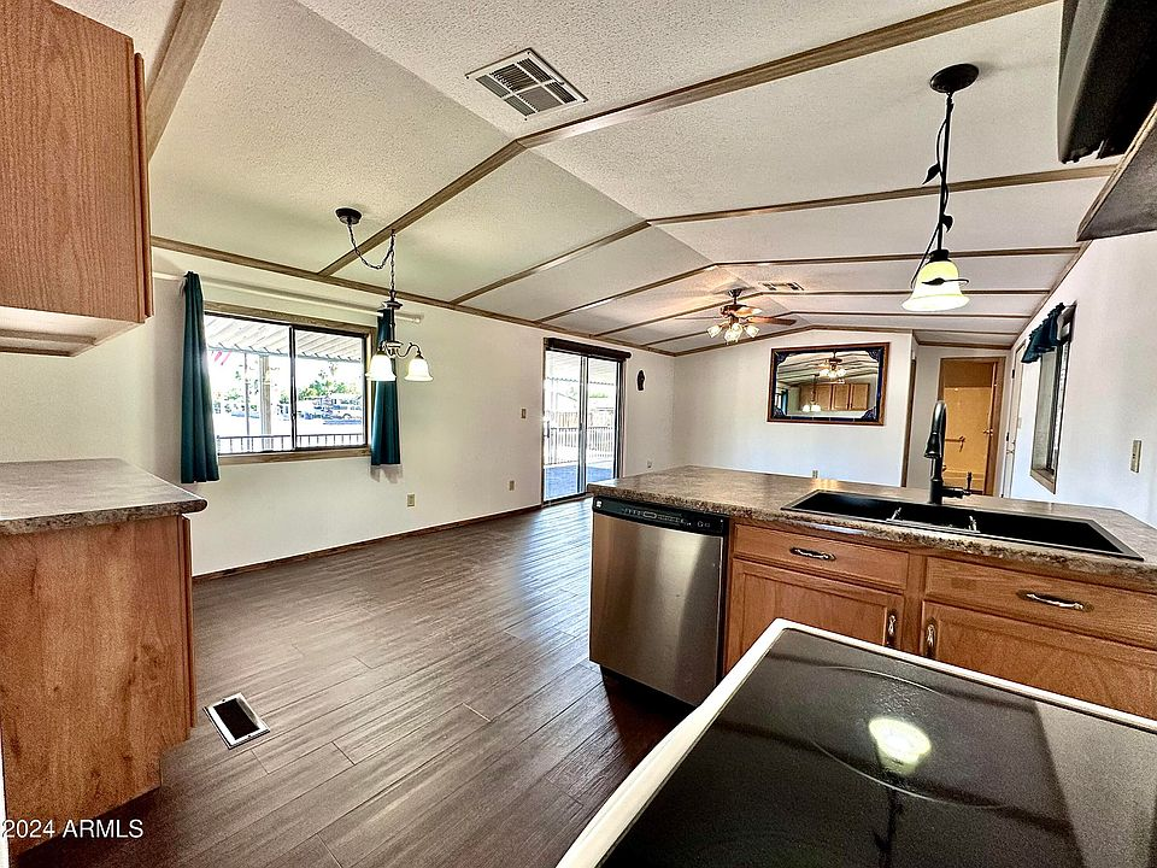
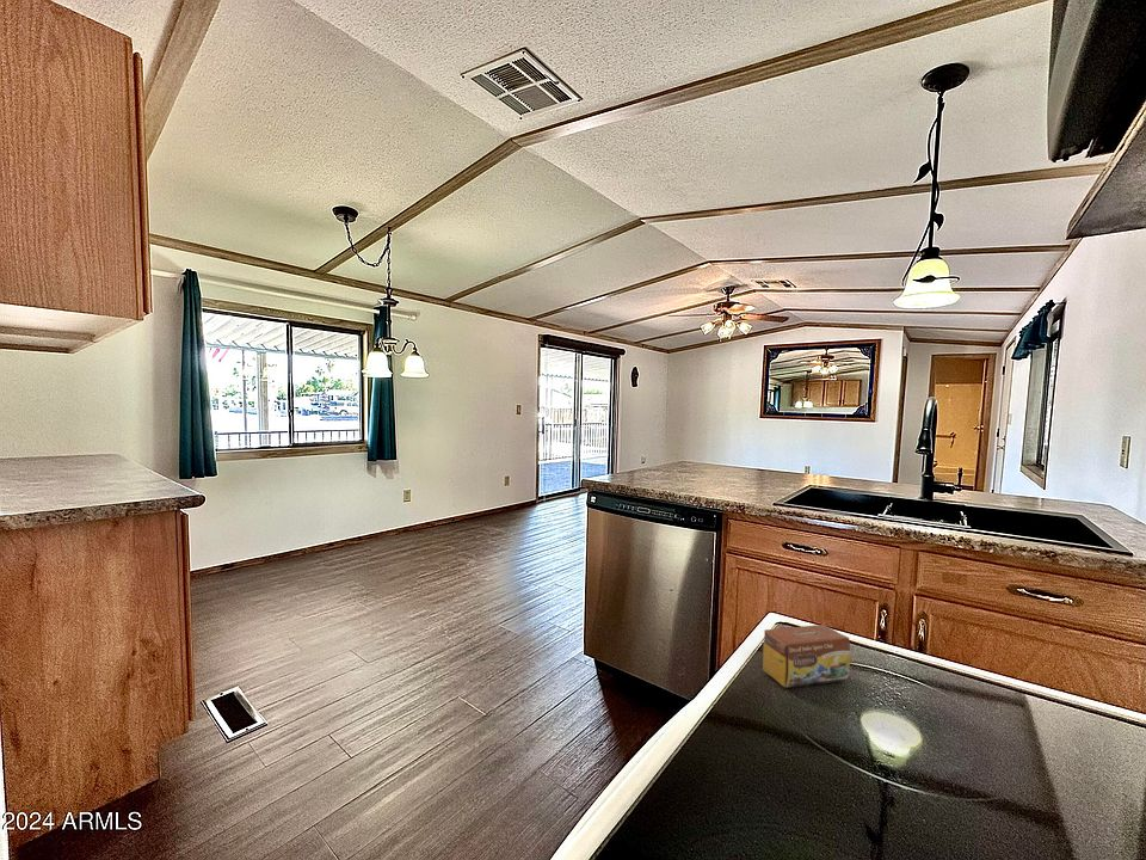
+ tea box [762,624,851,689]
